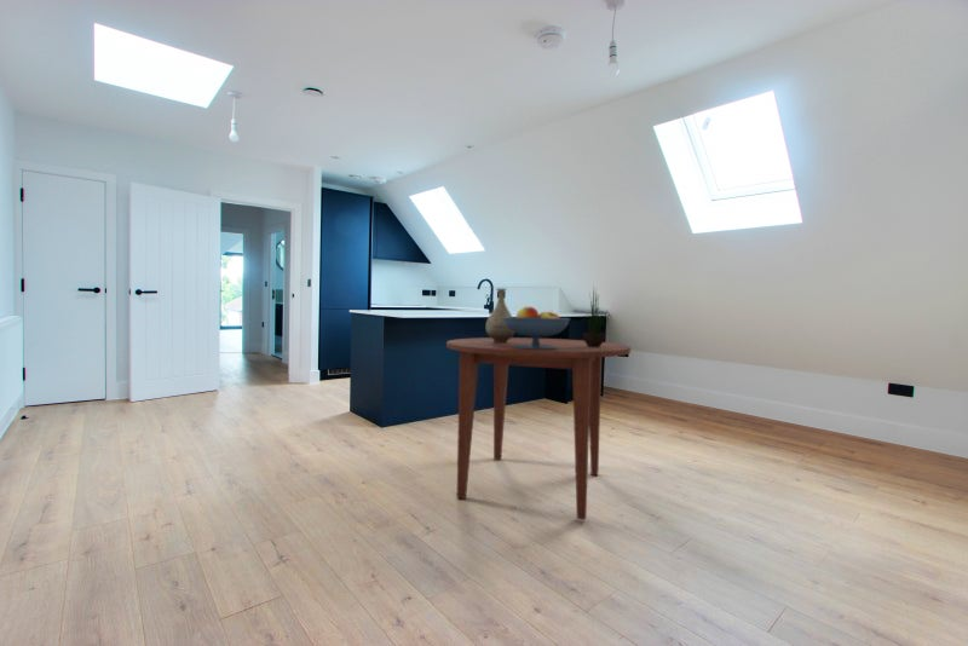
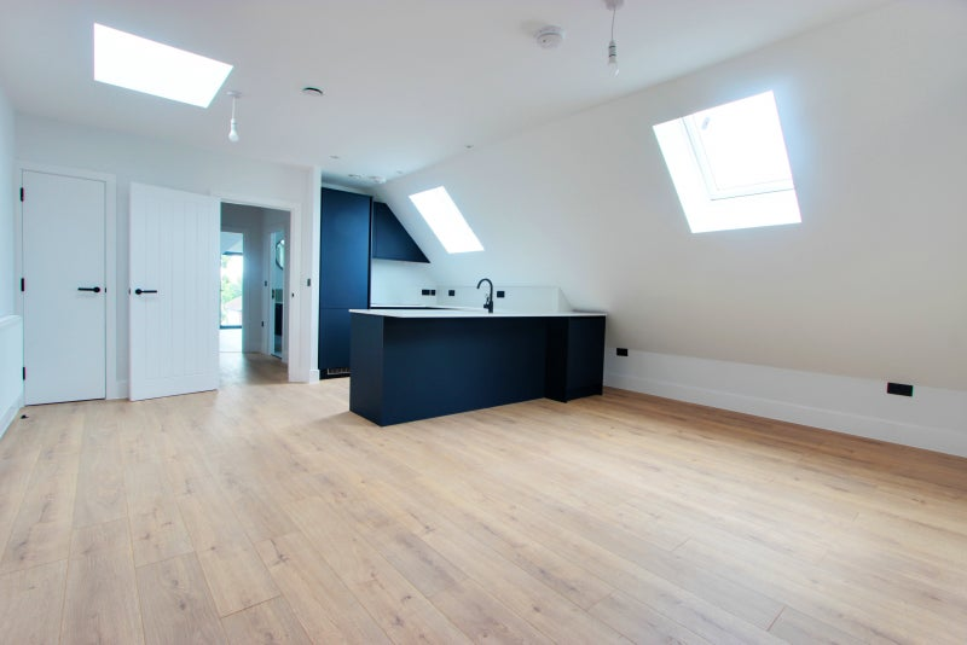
- potted plant [577,282,613,347]
- vase [485,288,515,344]
- fruit bowl [503,305,571,350]
- dining table [445,336,632,521]
